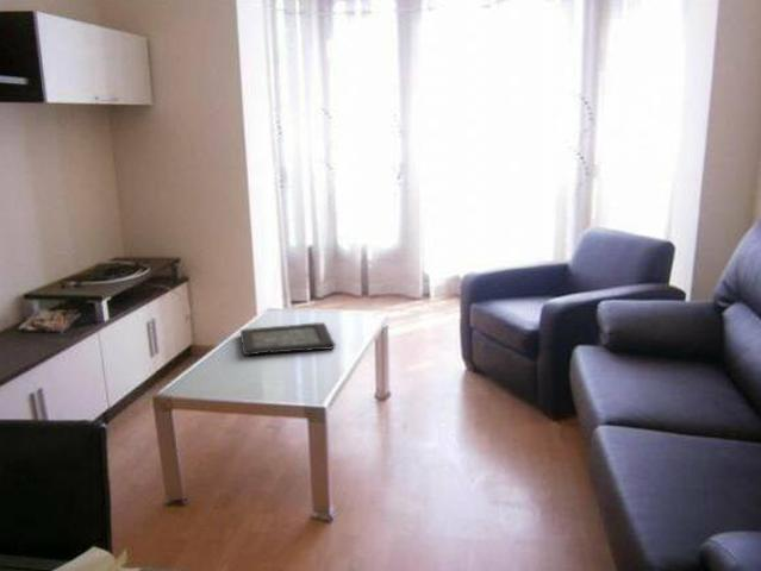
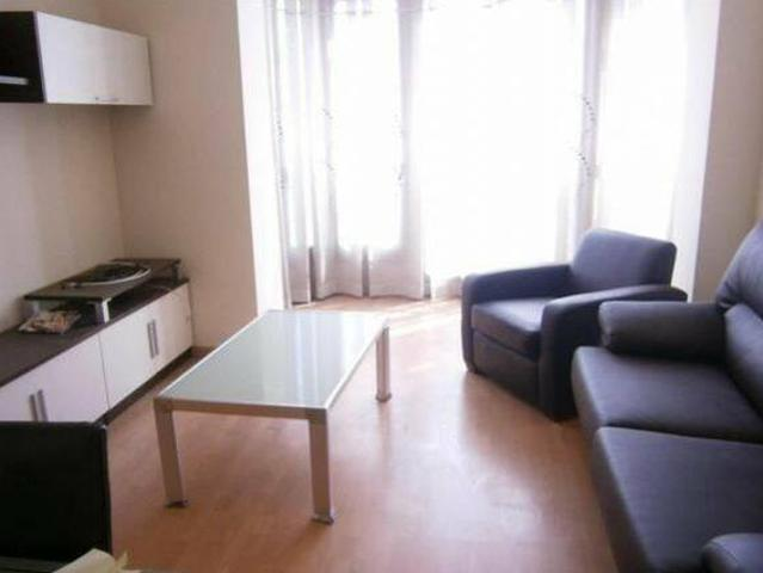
- decorative tray [239,321,337,357]
